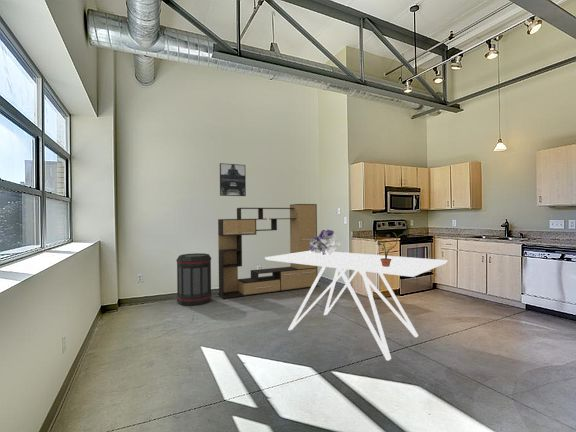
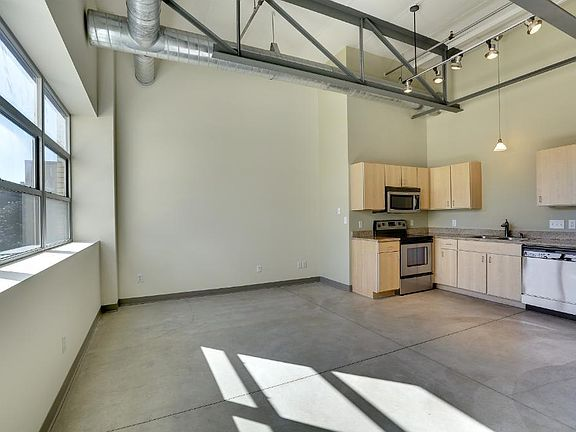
- dining table [264,251,448,361]
- wall art [219,162,247,197]
- bouquet [308,229,342,255]
- potted plant [374,229,410,267]
- trash can [175,252,213,307]
- media console [217,203,319,299]
